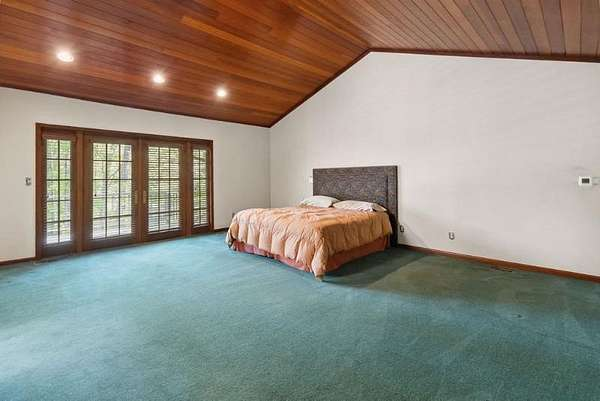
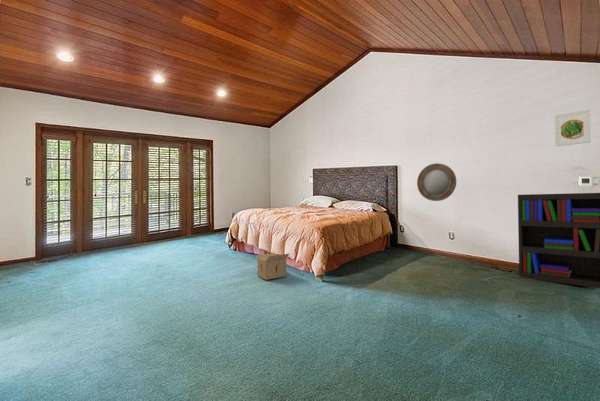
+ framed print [554,109,592,147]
+ bookshelf [517,192,600,289]
+ home mirror [416,162,457,202]
+ cardboard box [254,252,290,281]
